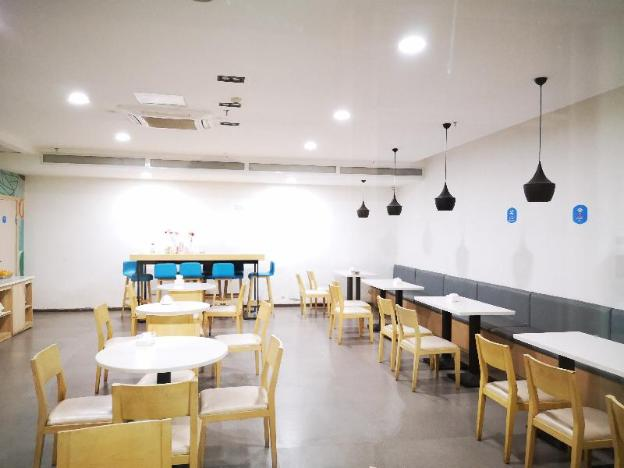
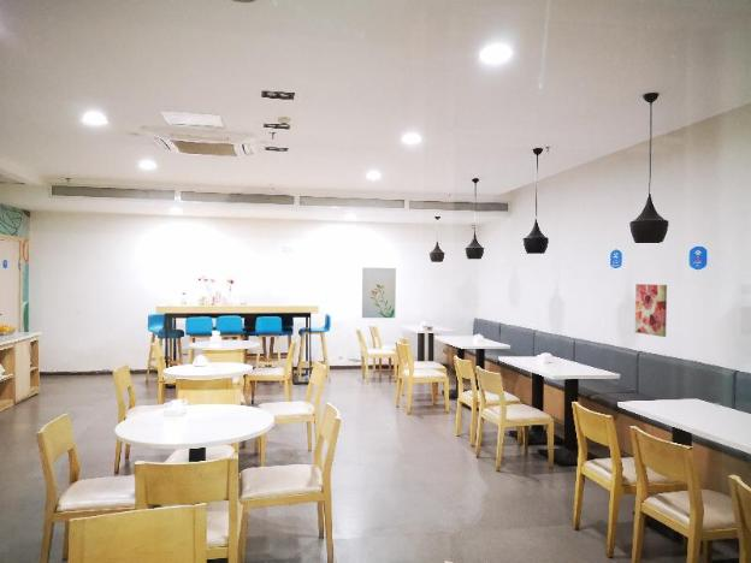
+ wall art [361,267,397,319]
+ wall art [634,283,668,338]
